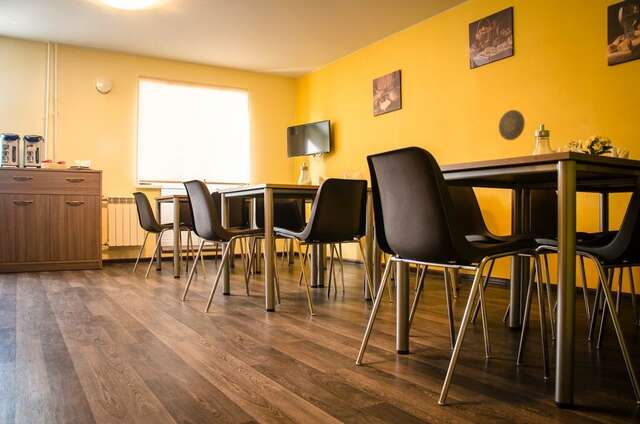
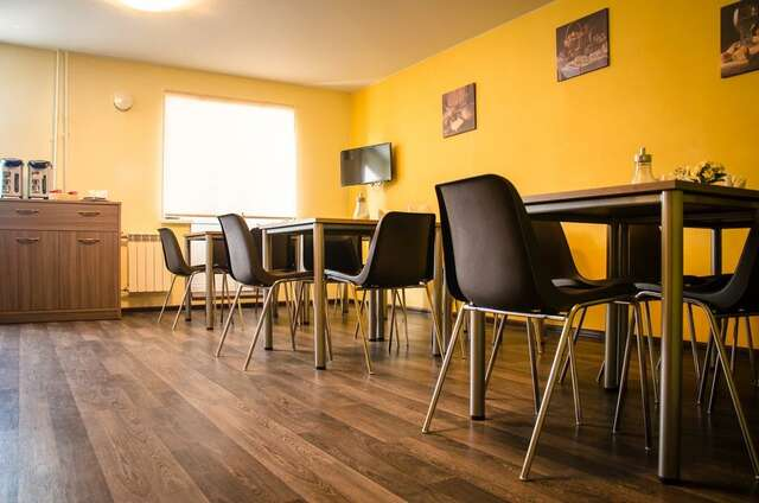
- decorative plate [498,109,526,141]
